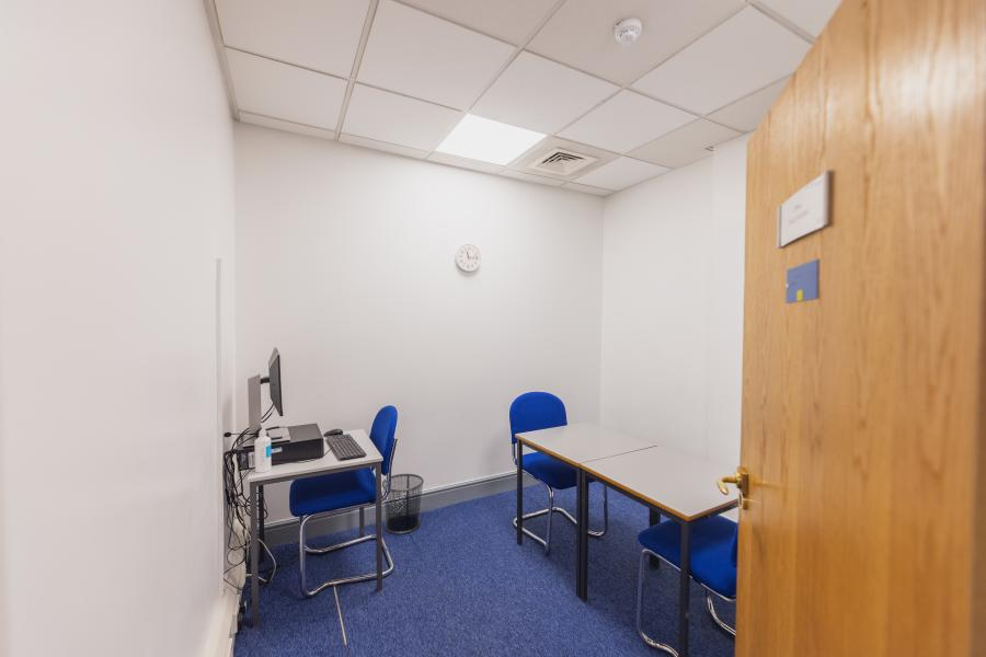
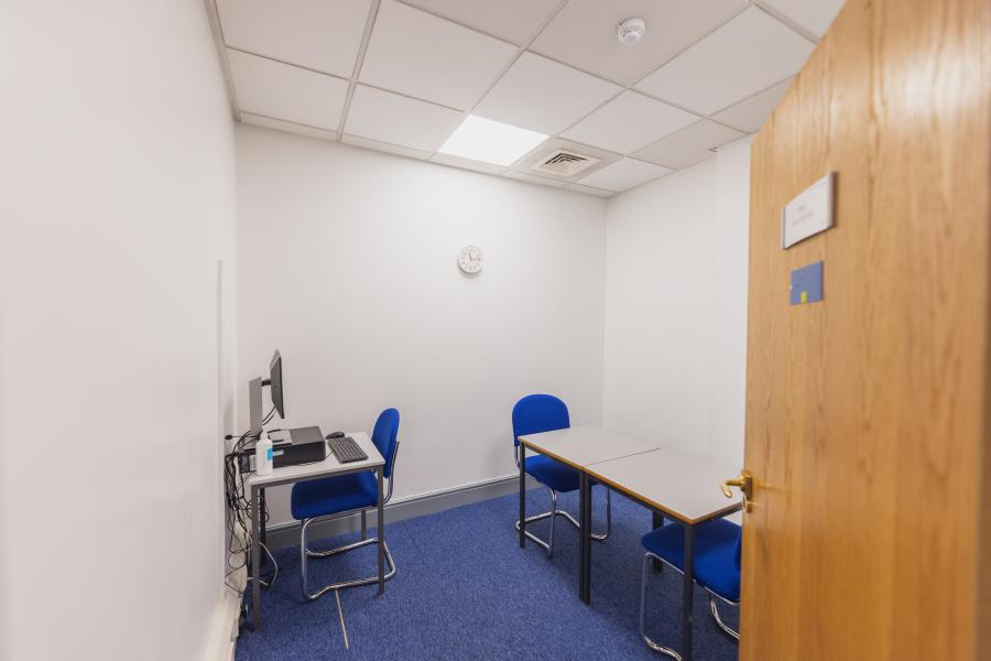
- waste bin [381,473,425,535]
